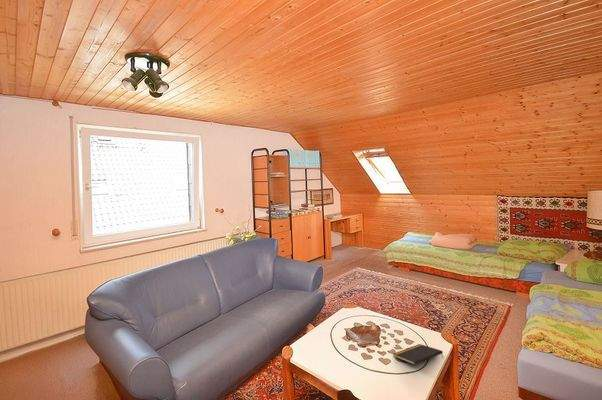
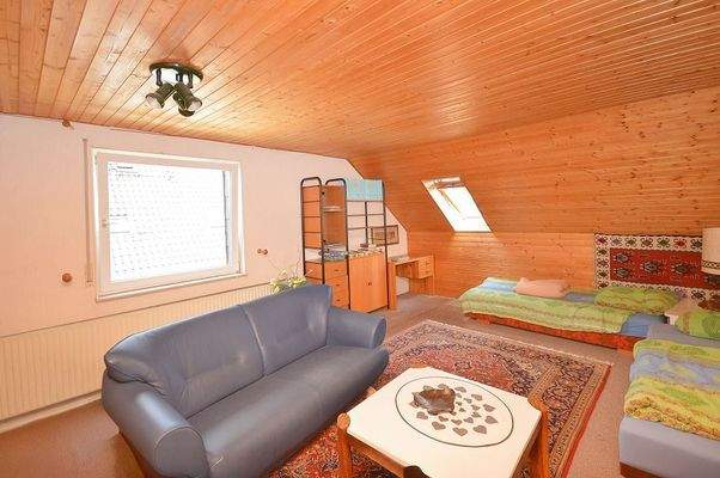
- notepad [392,343,444,366]
